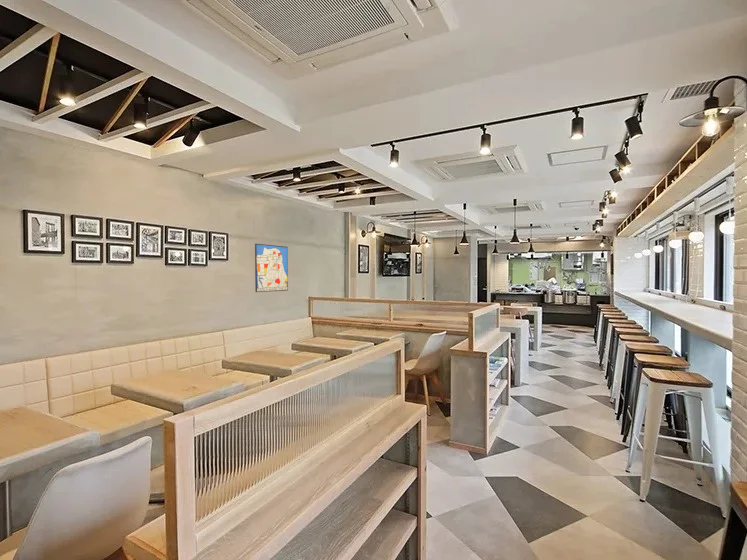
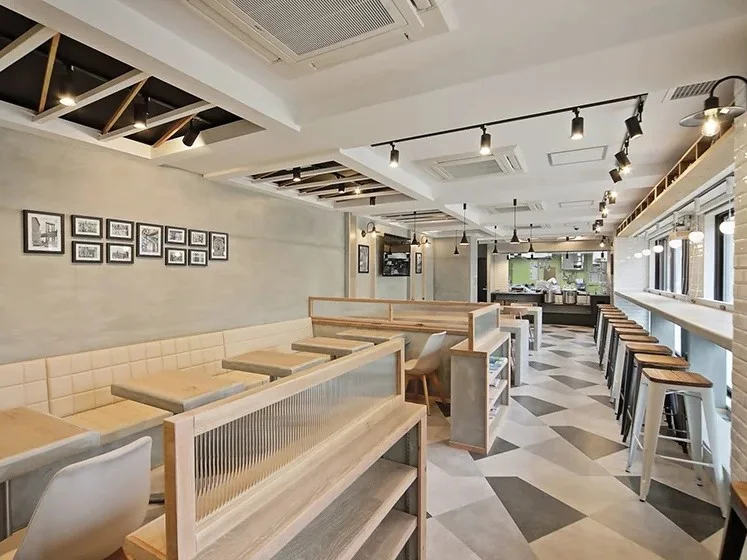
- wall art [254,243,289,293]
